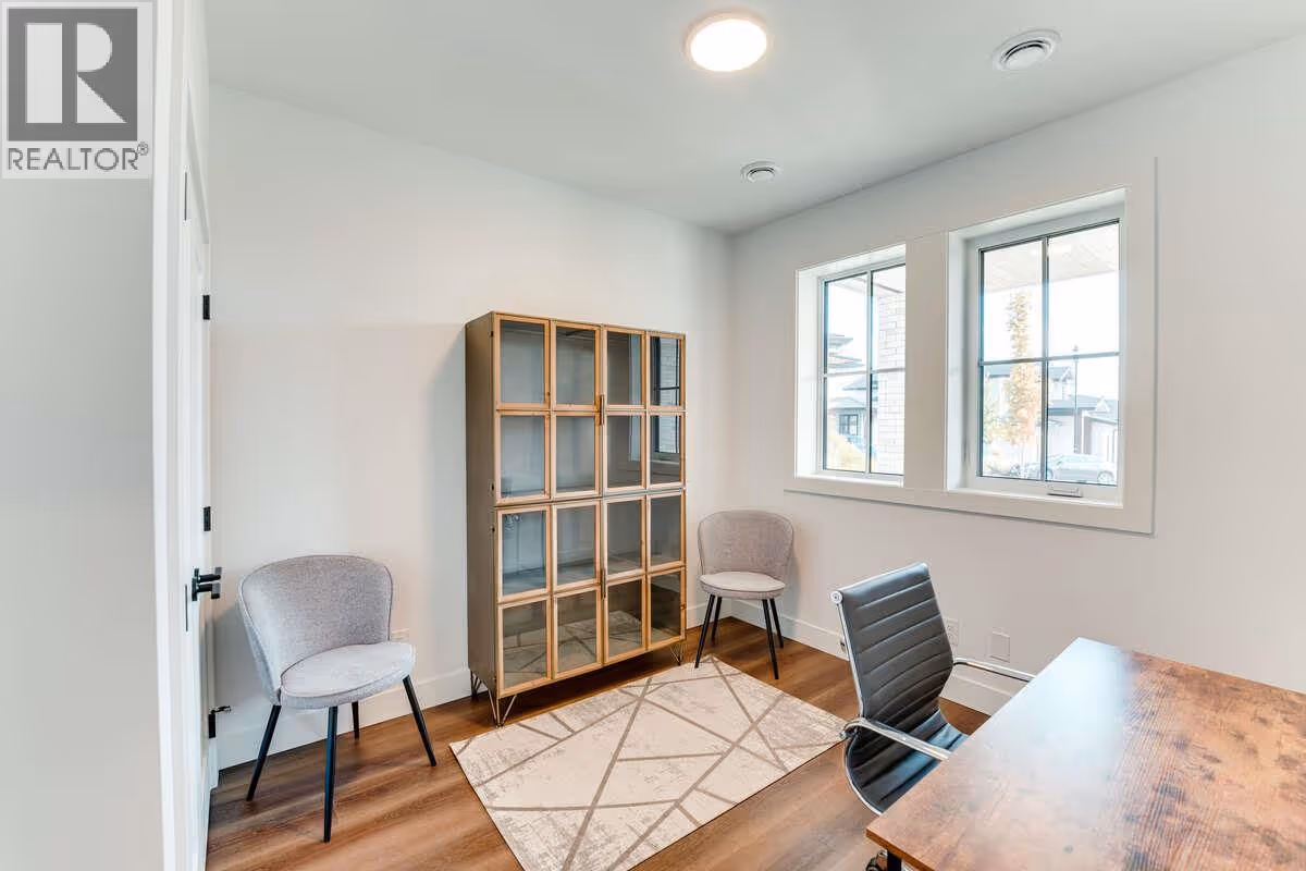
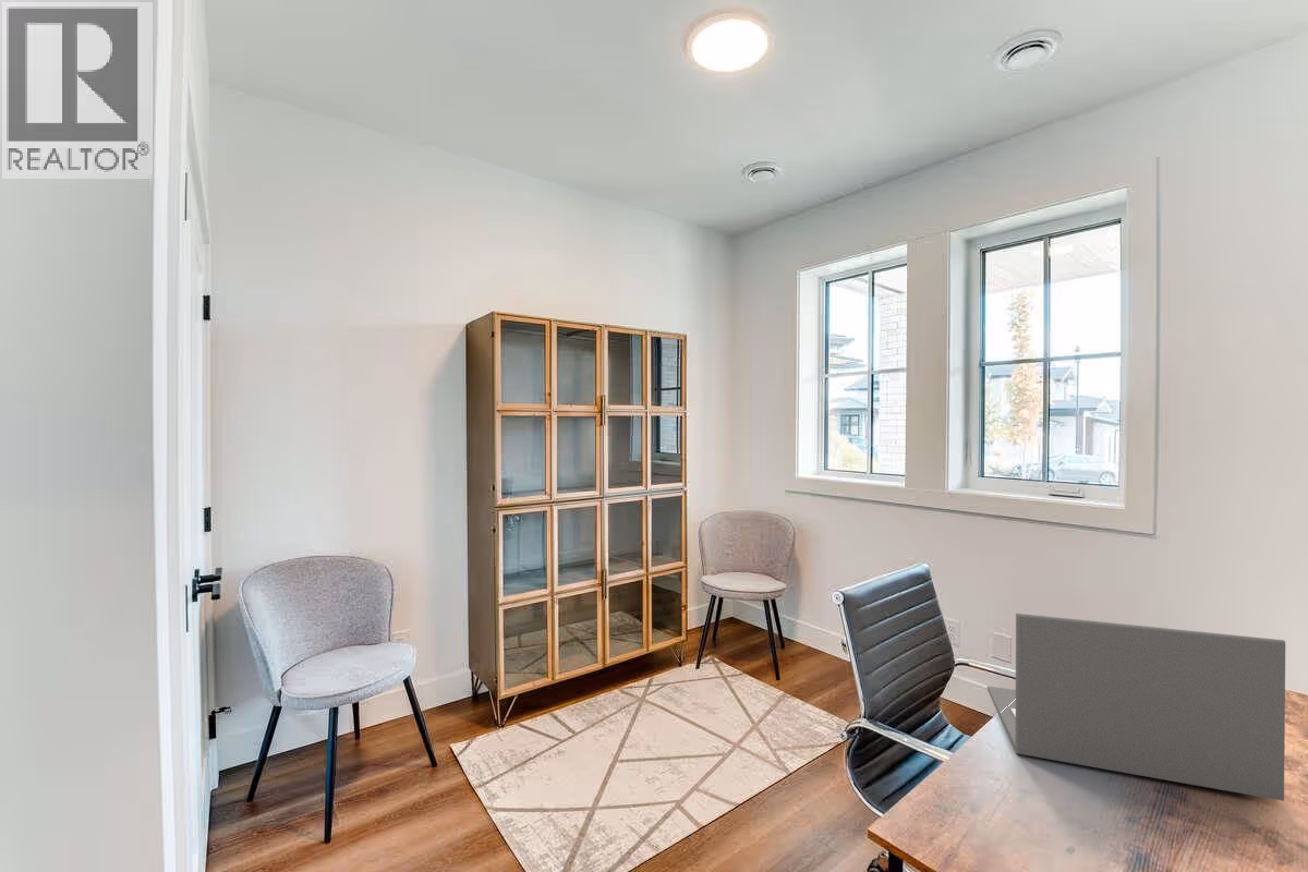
+ laptop [986,613,1286,802]
